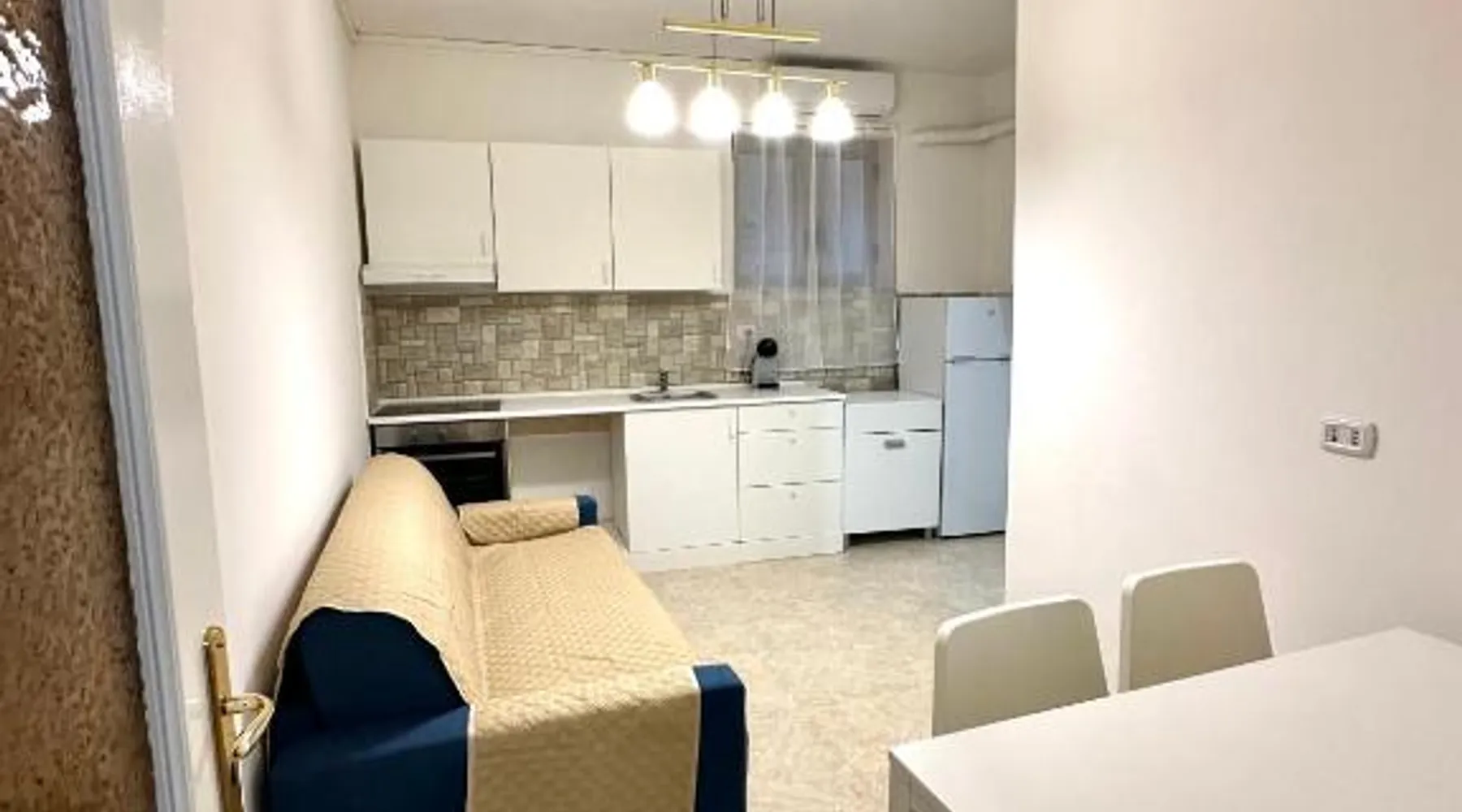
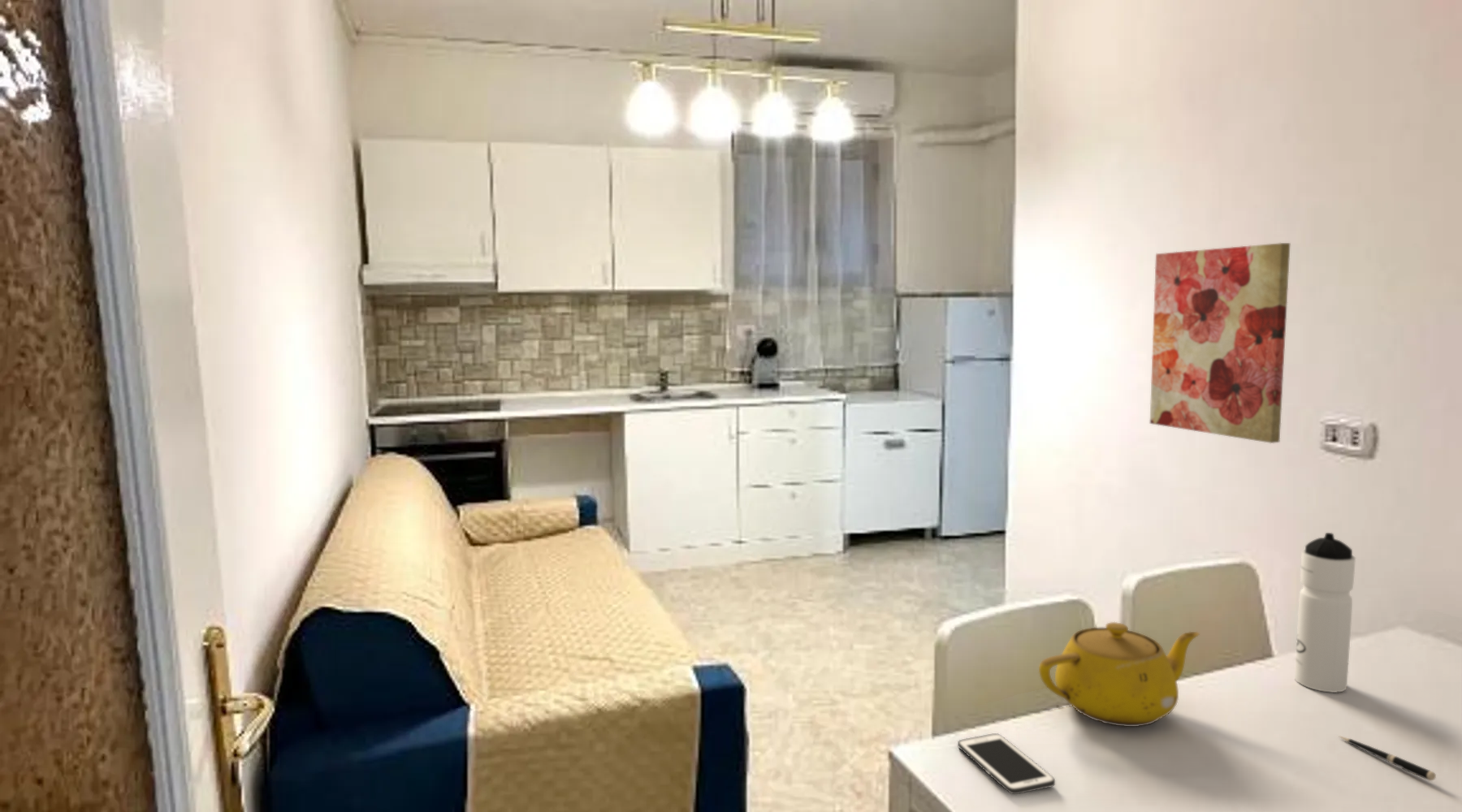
+ pen [1338,735,1437,782]
+ cell phone [957,732,1056,795]
+ water bottle [1294,532,1356,693]
+ teapot [1038,621,1200,728]
+ wall art [1149,242,1291,444]
